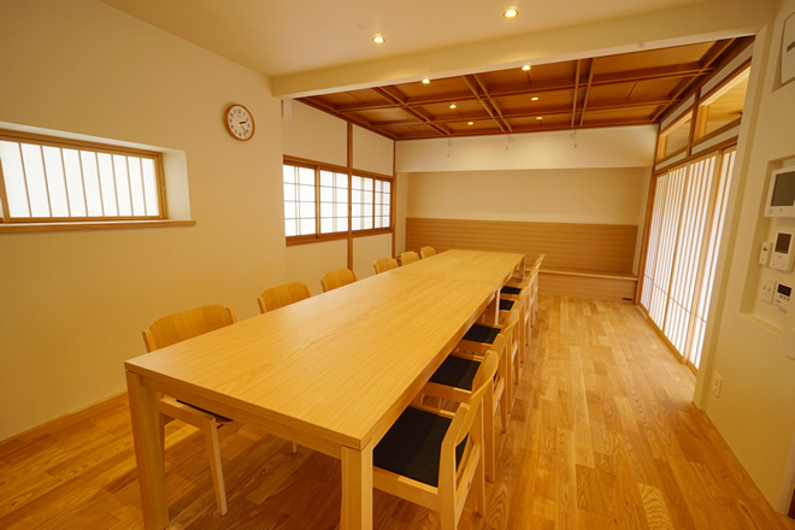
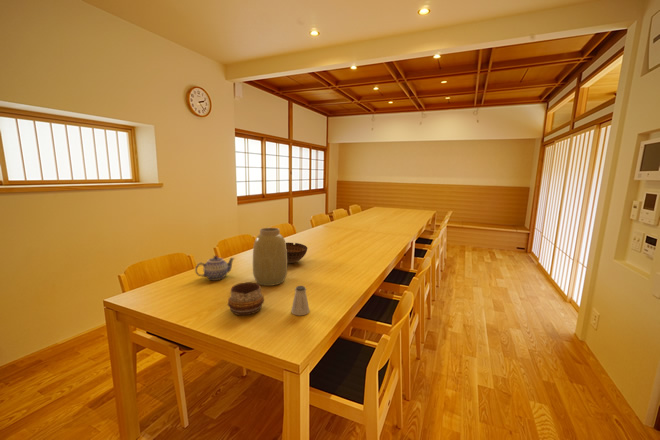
+ saltshaker [290,285,311,316]
+ decorative bowl [227,281,265,316]
+ bowl [285,241,308,264]
+ vase [252,227,288,287]
+ teapot [194,255,236,281]
